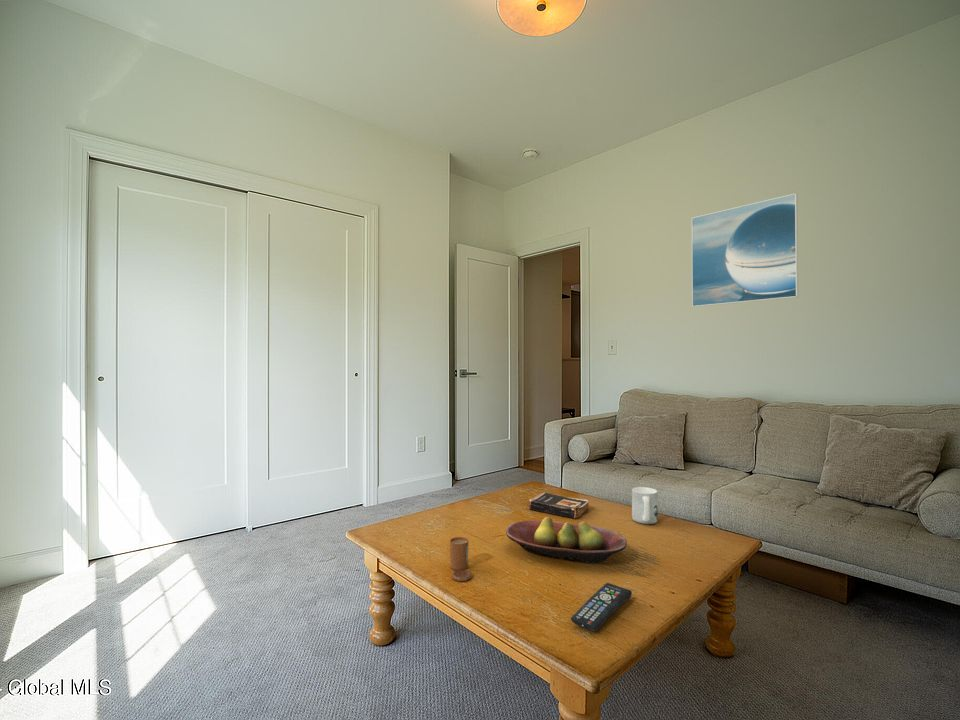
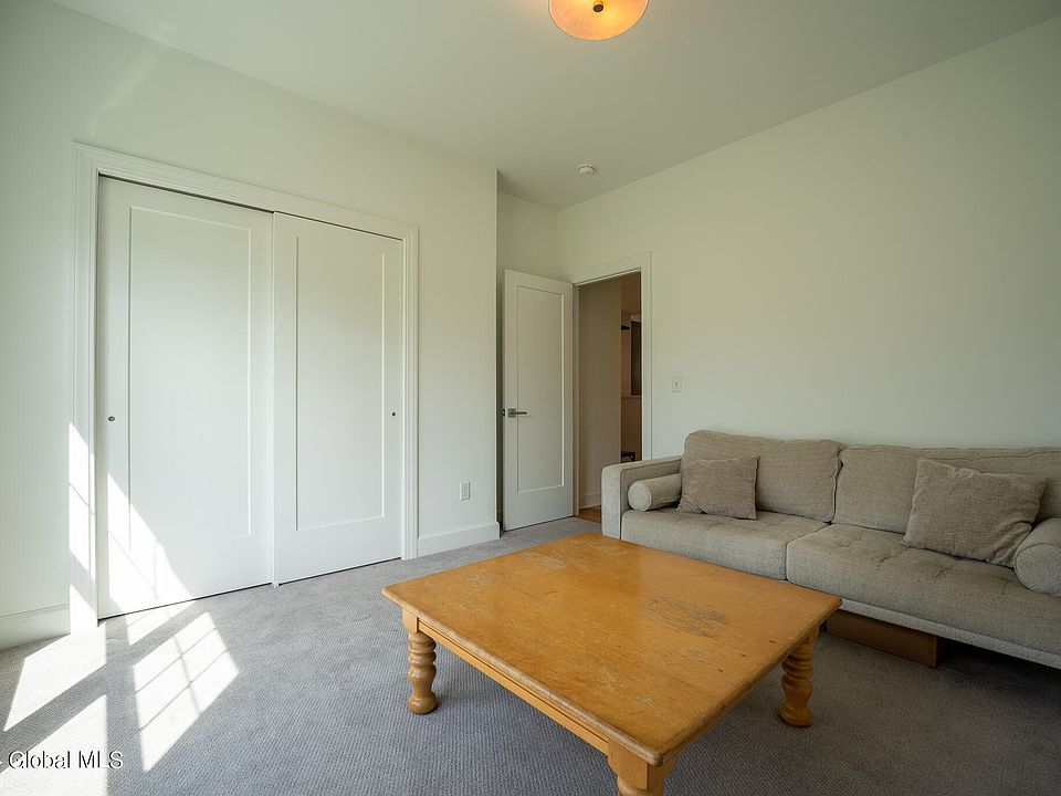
- book [528,492,590,520]
- fruit bowl [505,516,628,564]
- candle [449,536,473,582]
- mug [631,486,659,525]
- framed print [691,192,799,308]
- remote control [570,582,633,632]
